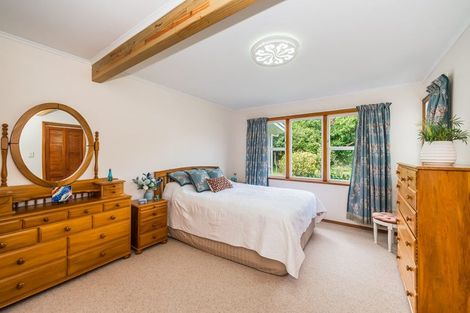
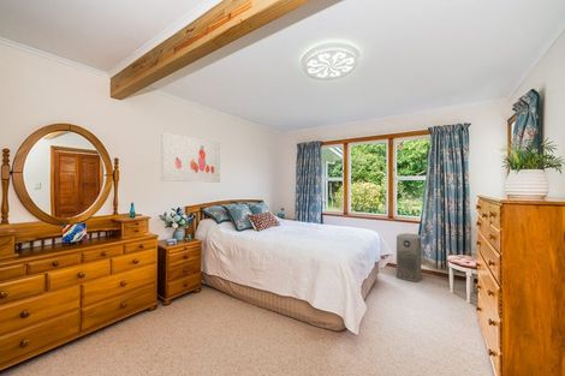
+ wall art [160,131,221,184]
+ air purifier [396,232,422,284]
